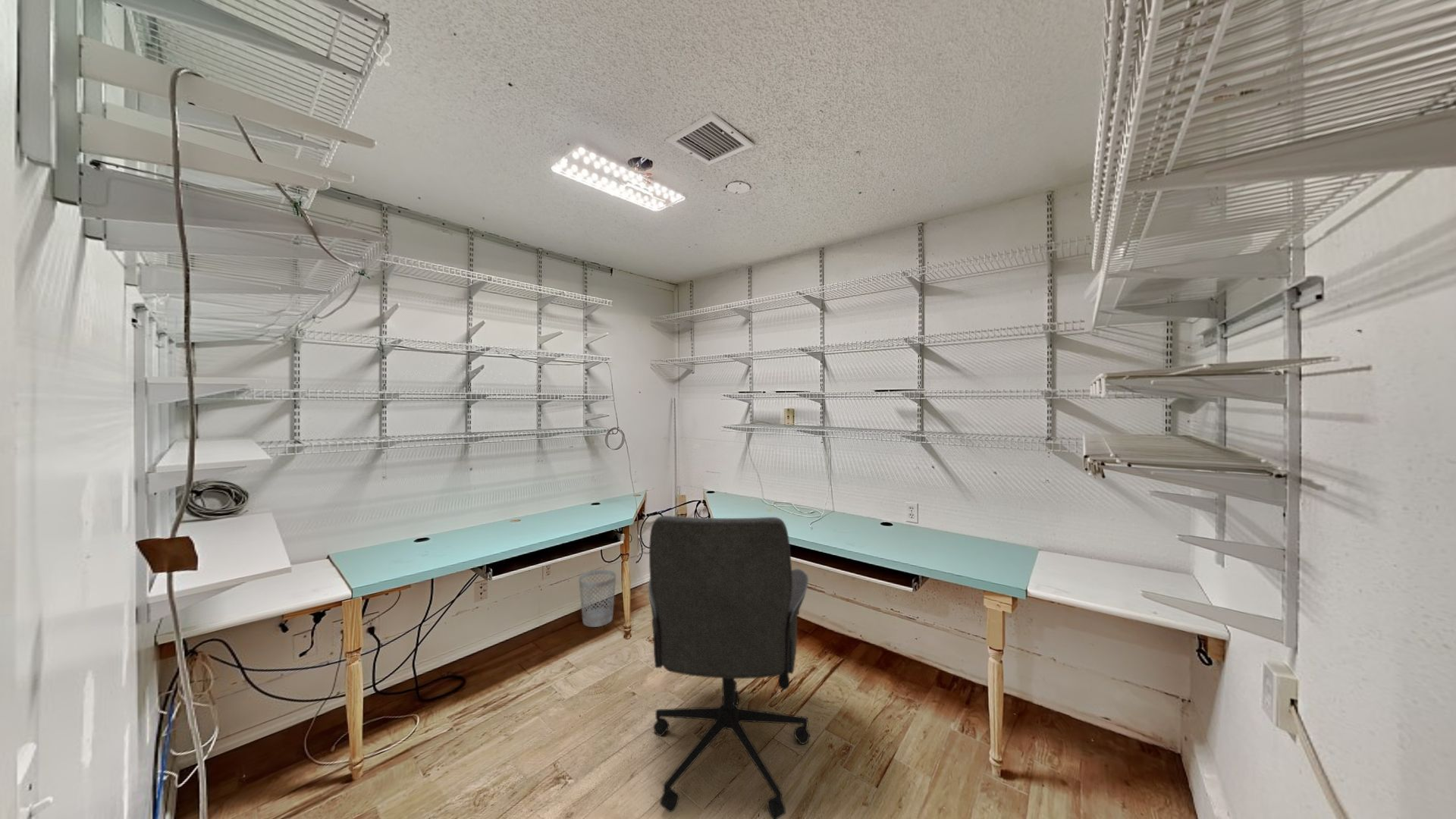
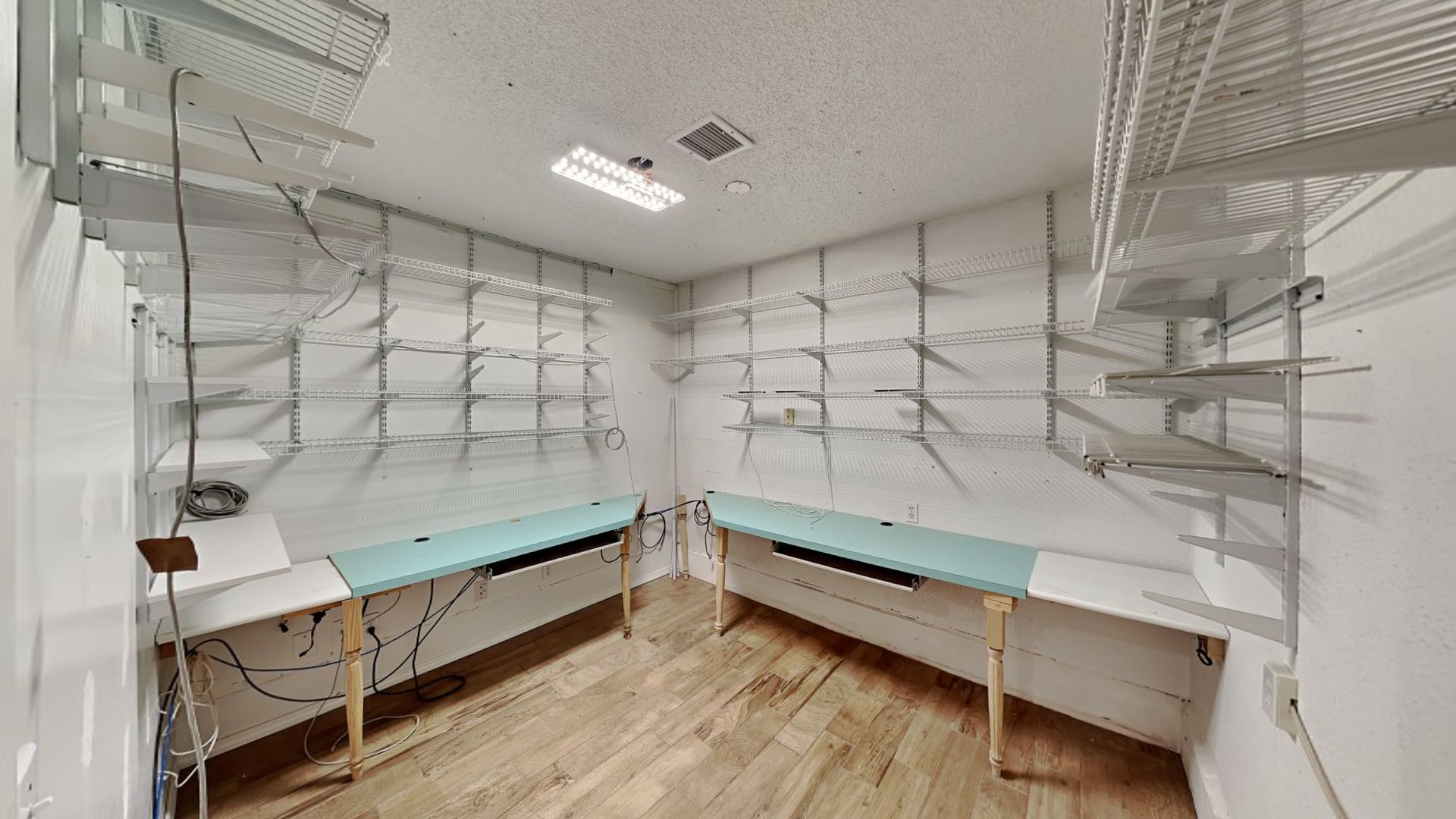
- wastebasket [578,569,617,628]
- office chair [648,515,811,819]
